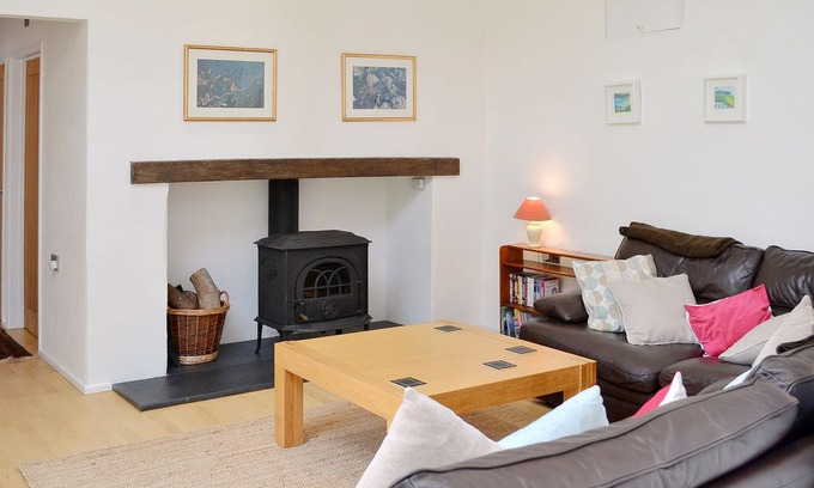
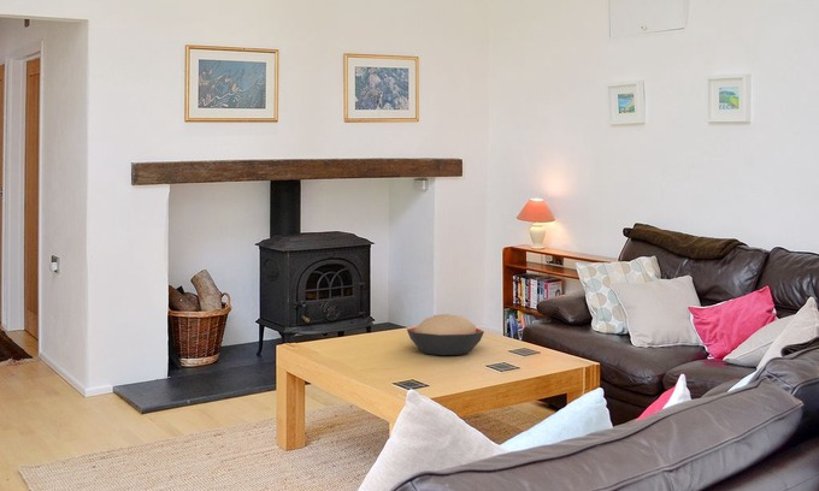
+ decorative bowl [406,313,485,356]
